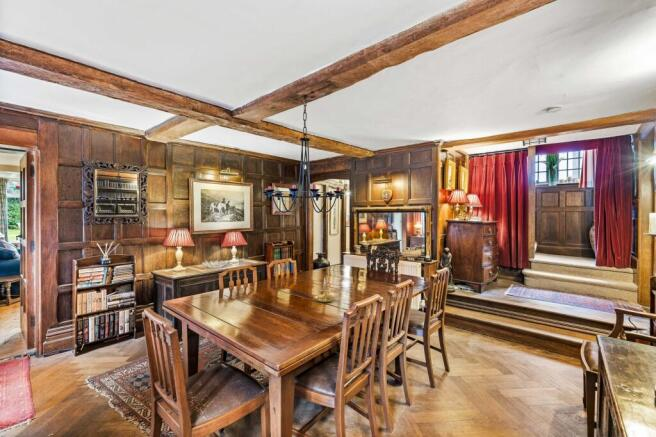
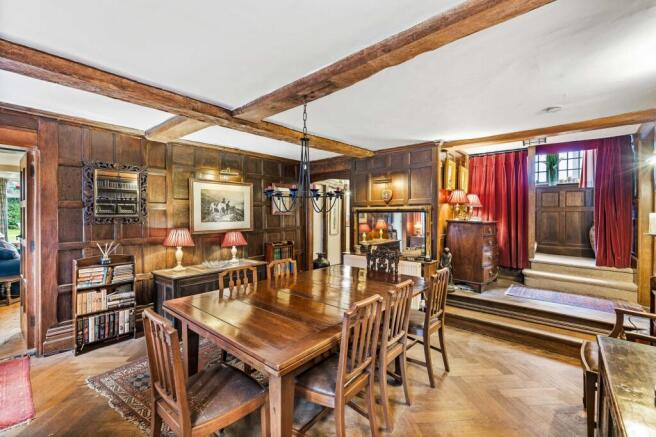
- candle holder [314,277,335,303]
